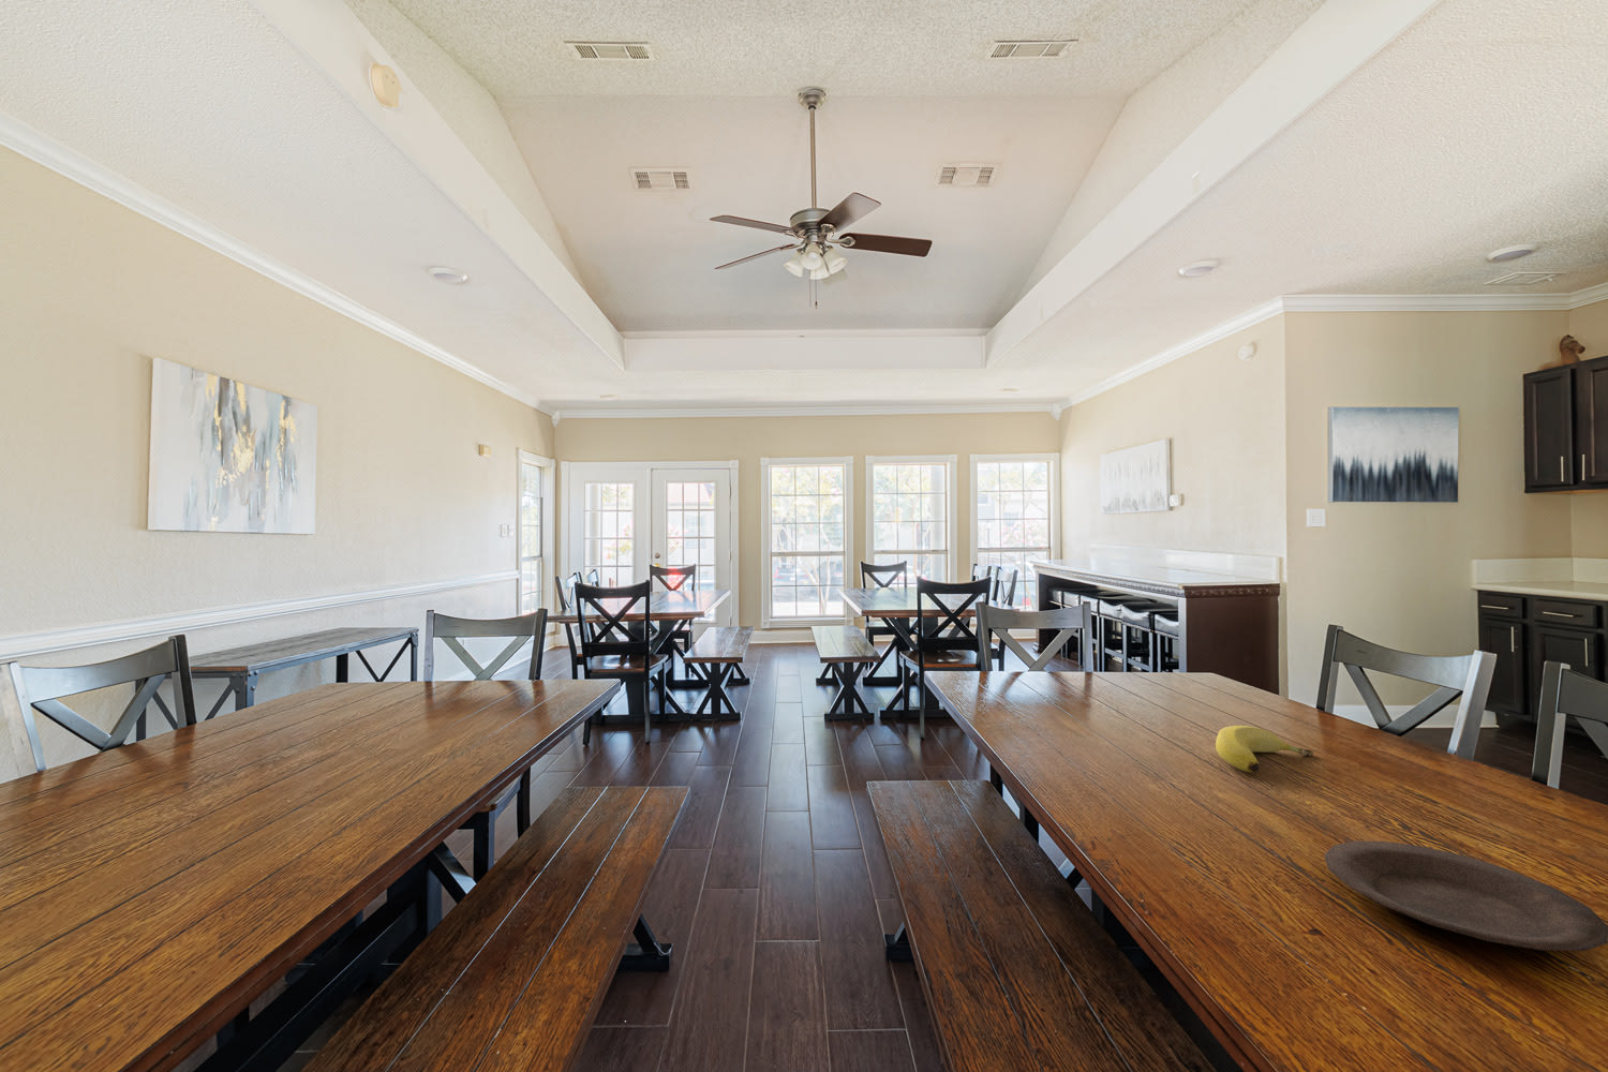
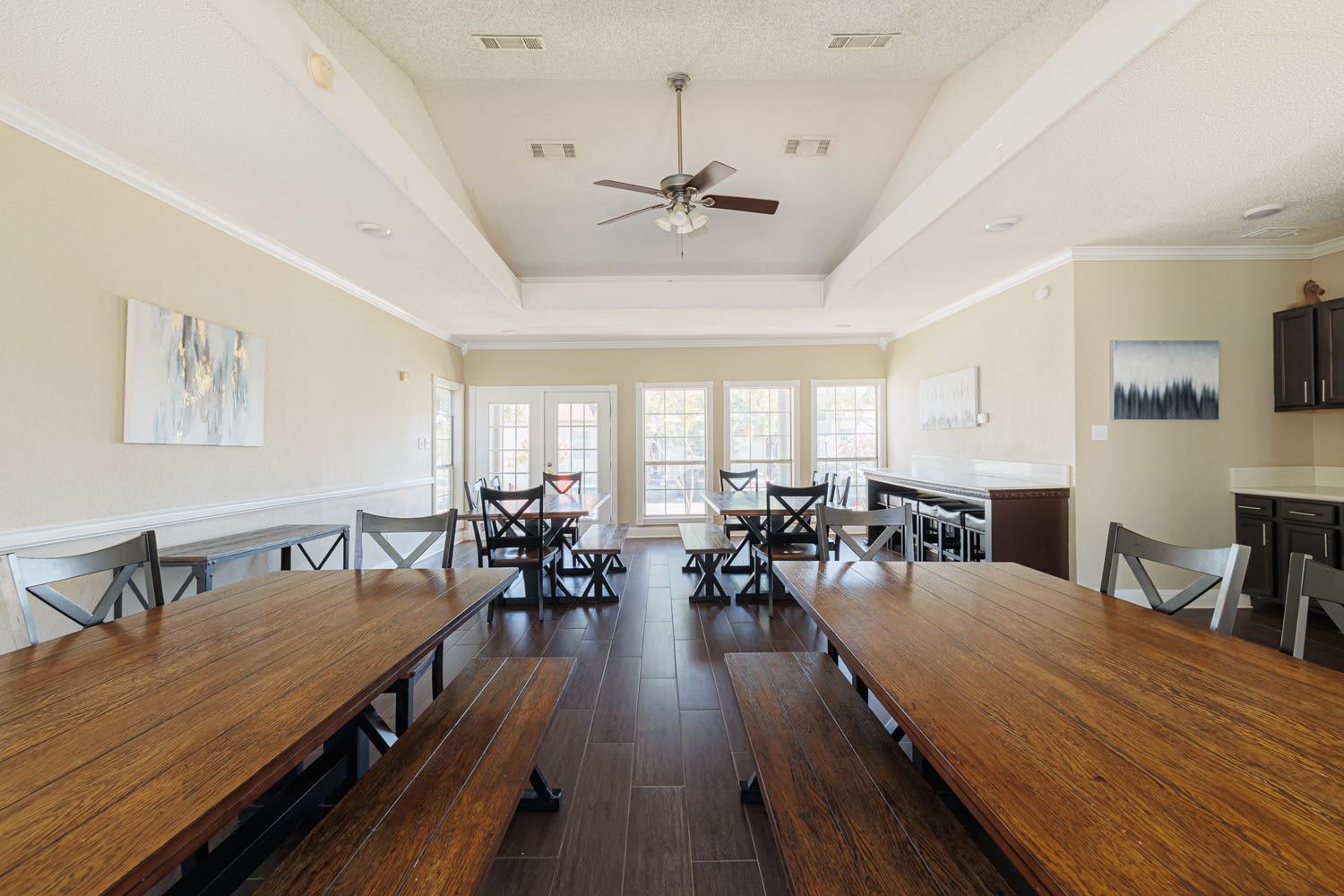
- plate [1323,840,1608,952]
- banana [1214,725,1314,773]
